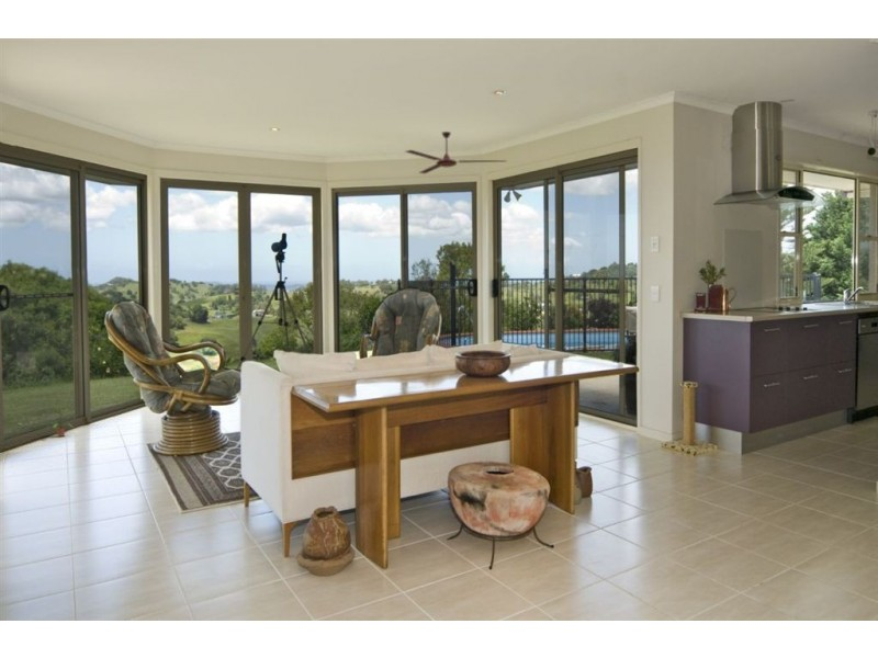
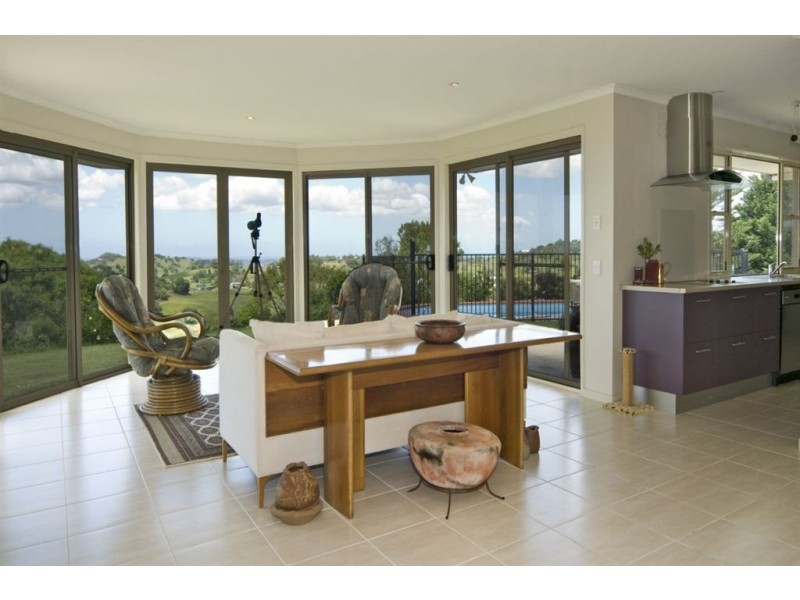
- ceiling fan [404,131,508,174]
- potted plant [45,405,74,438]
